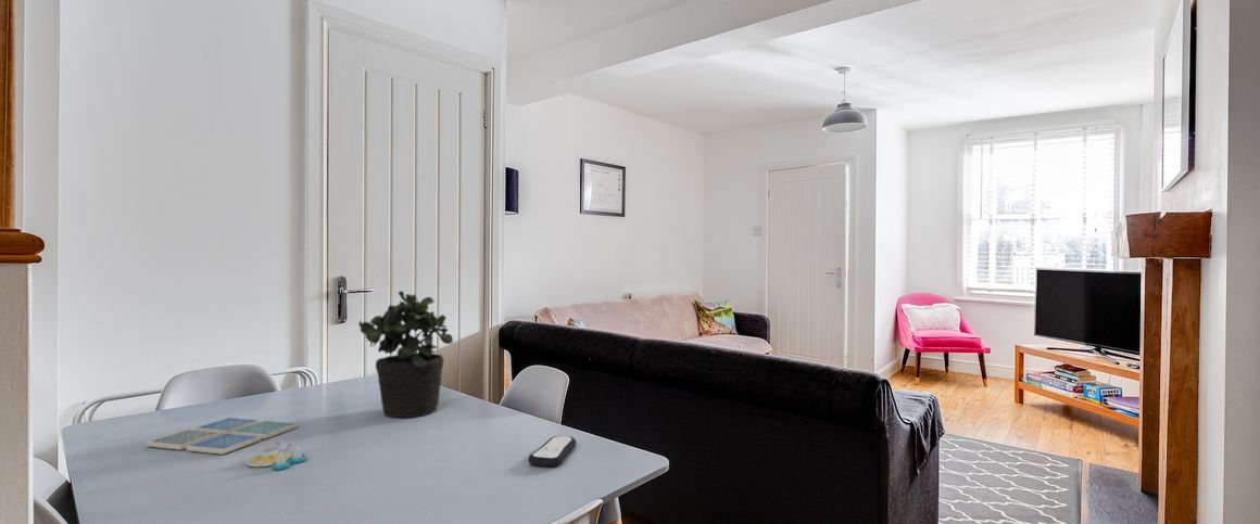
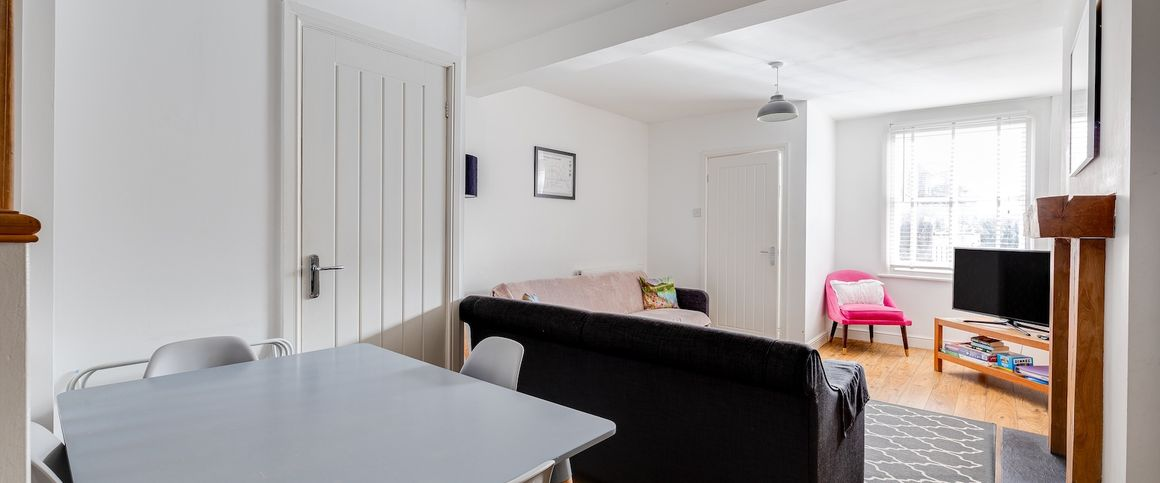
- salt and pepper shaker set [244,442,307,471]
- potted plant [357,290,454,419]
- remote control [527,435,577,468]
- drink coaster [144,417,299,456]
